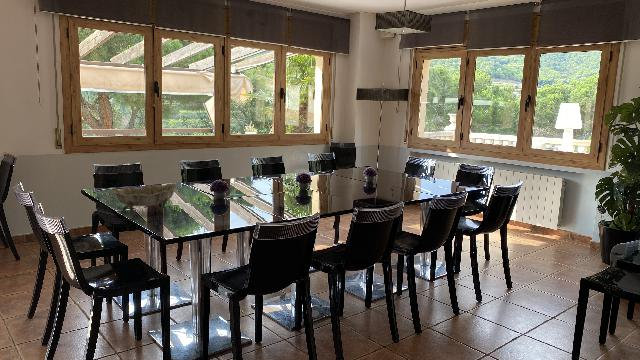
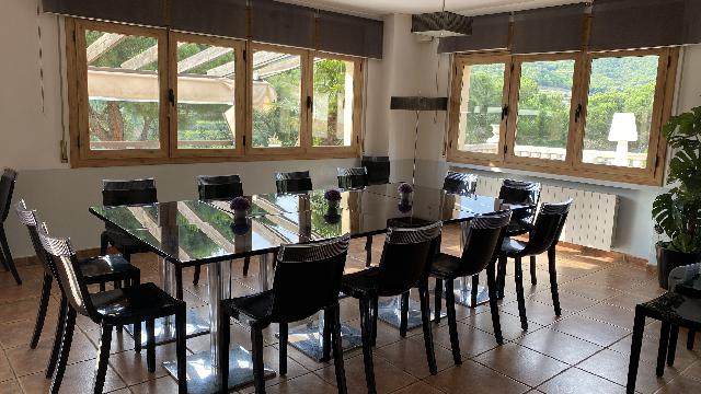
- decorative bowl [108,183,180,217]
